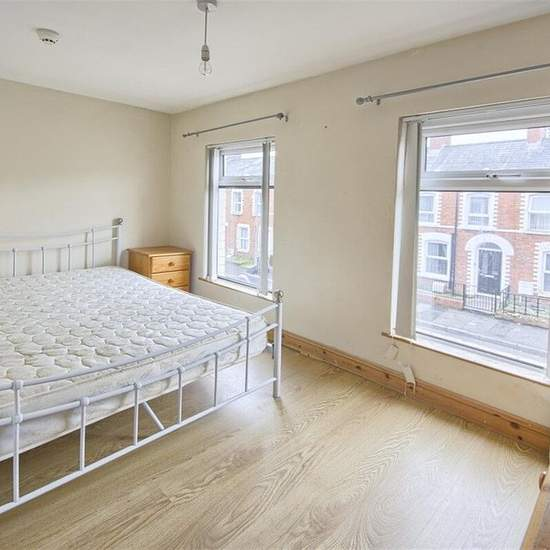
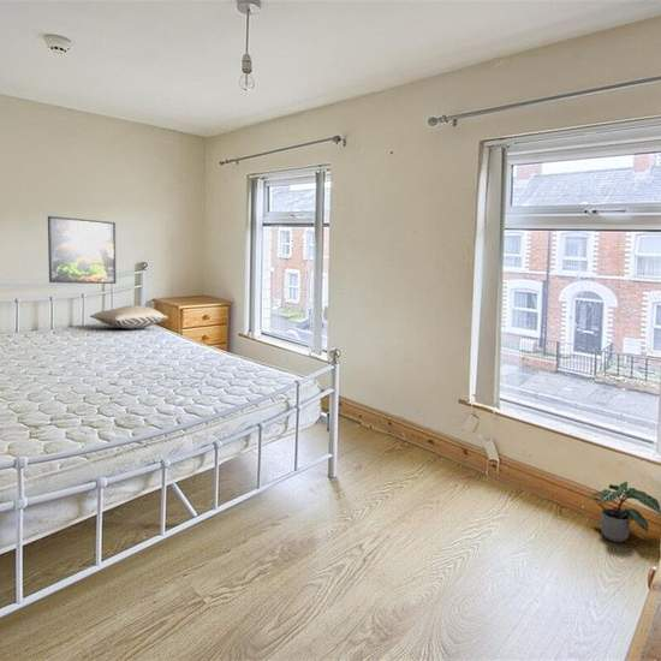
+ potted plant [589,481,661,543]
+ pillow [89,304,169,330]
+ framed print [47,215,118,285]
